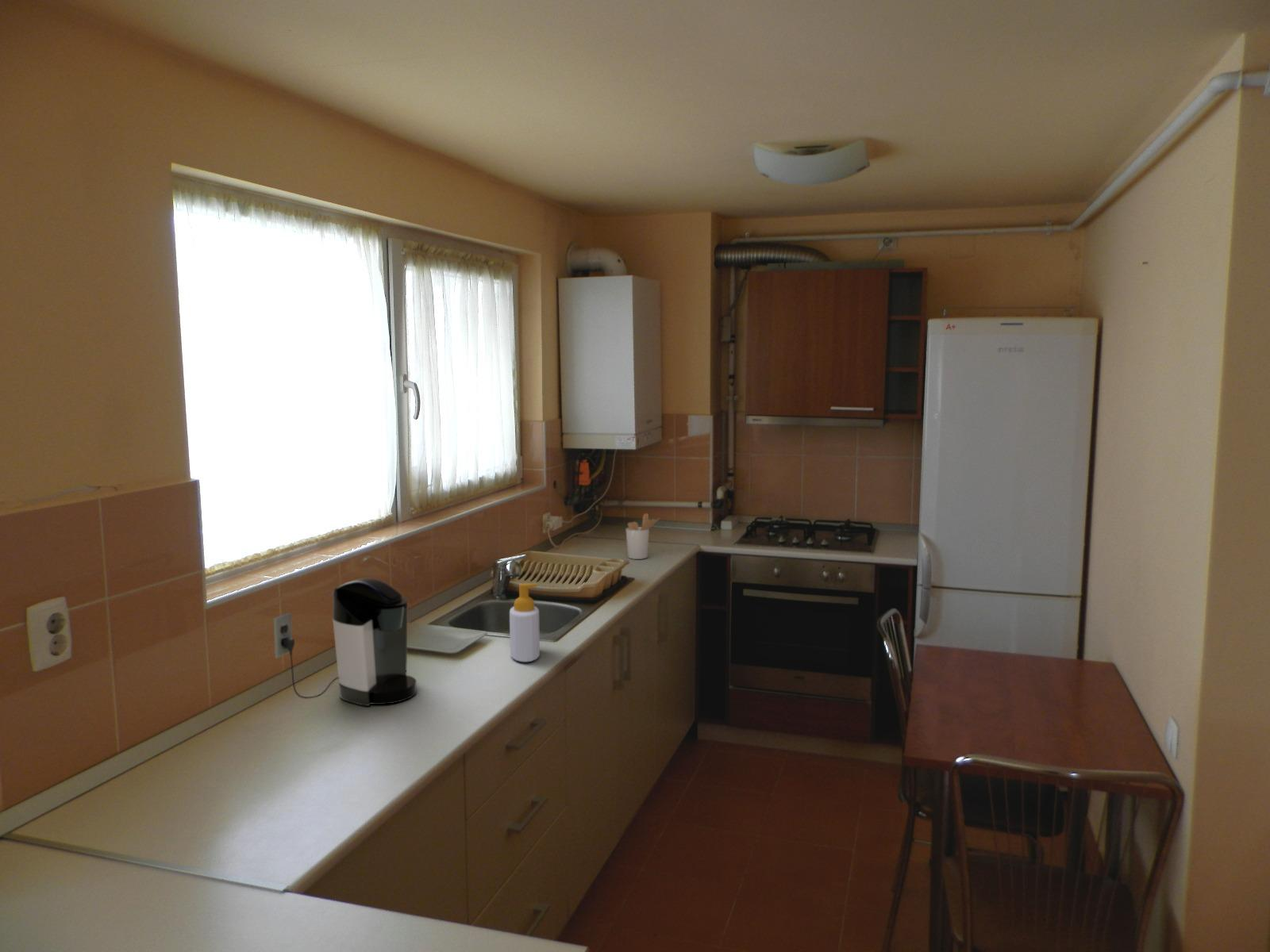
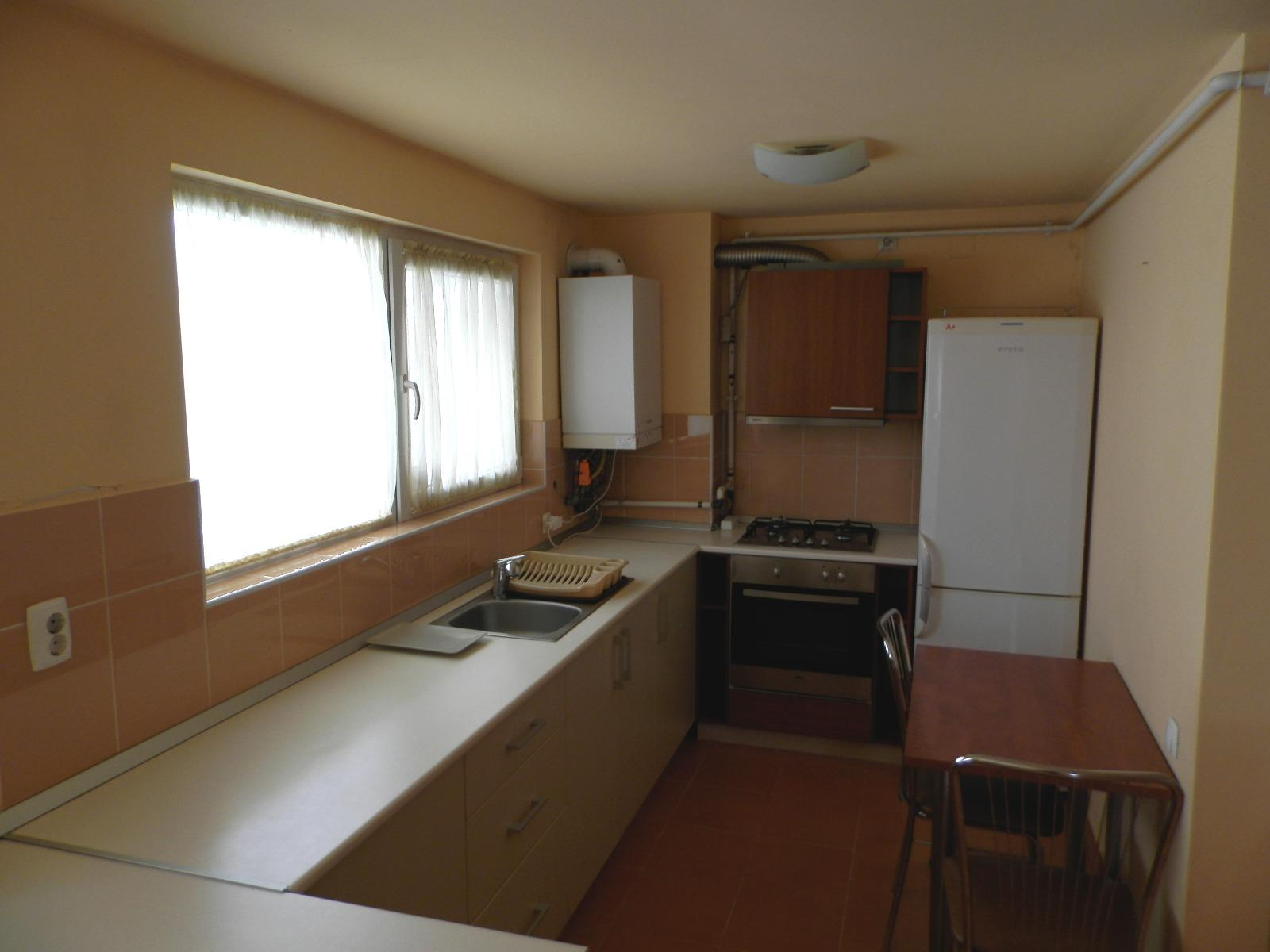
- utensil holder [625,512,660,560]
- soap bottle [509,583,541,662]
- coffee maker [273,577,418,707]
